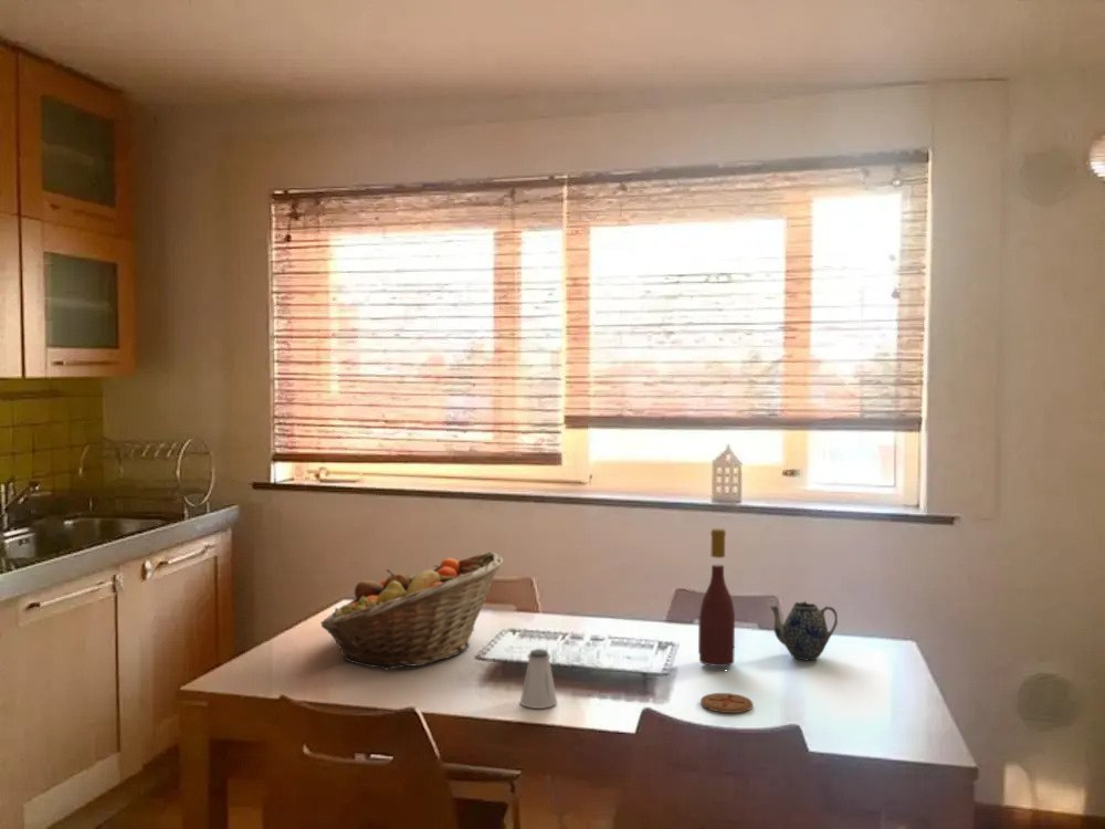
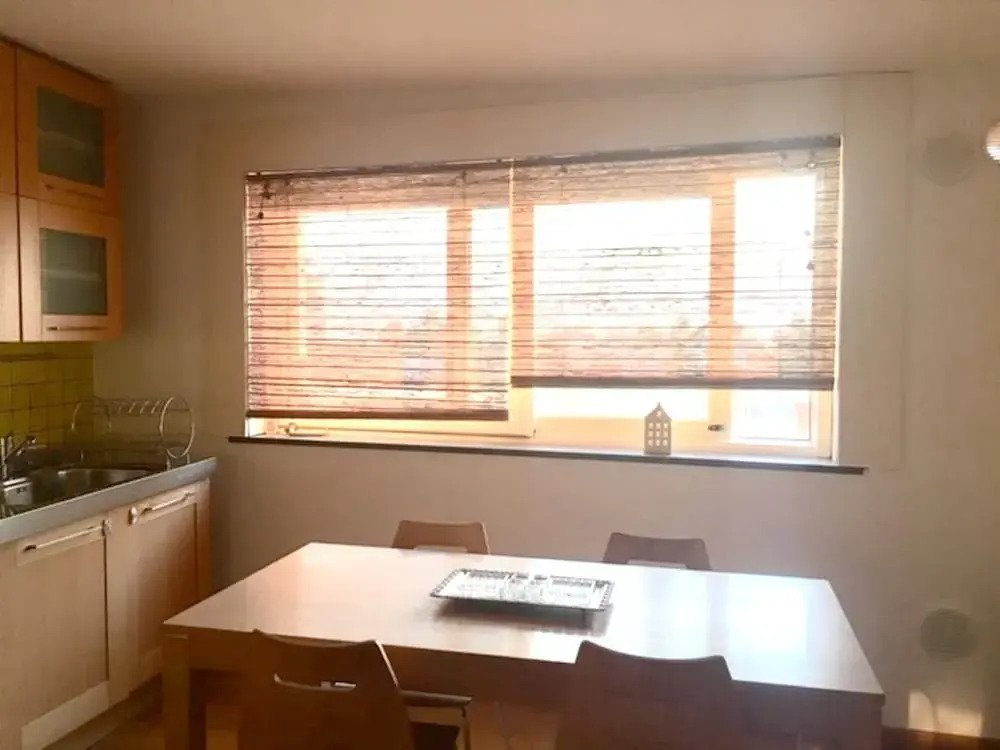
- wine bottle [697,527,736,668]
- coaster [699,692,754,714]
- saltshaker [519,648,558,710]
- fruit basket [319,550,504,671]
- teapot [770,600,839,661]
